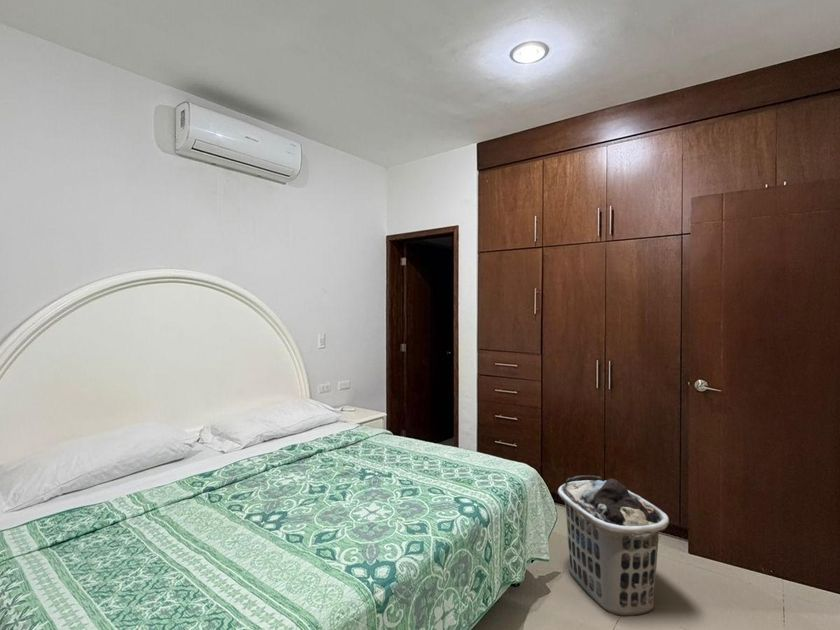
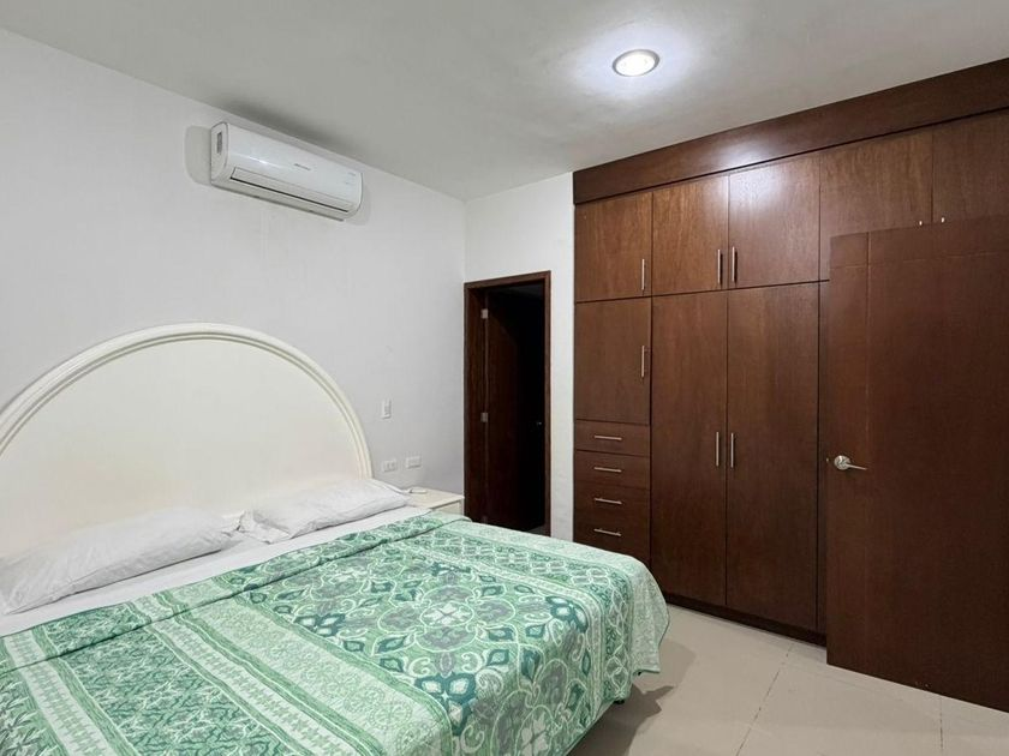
- clothes hamper [557,474,670,618]
